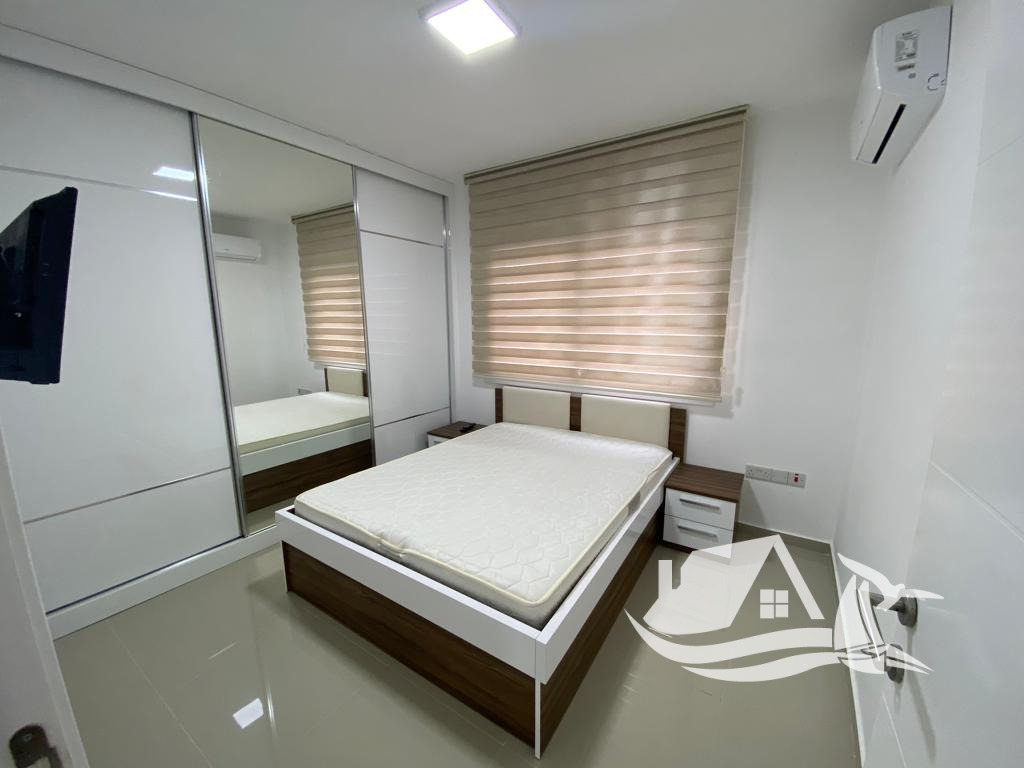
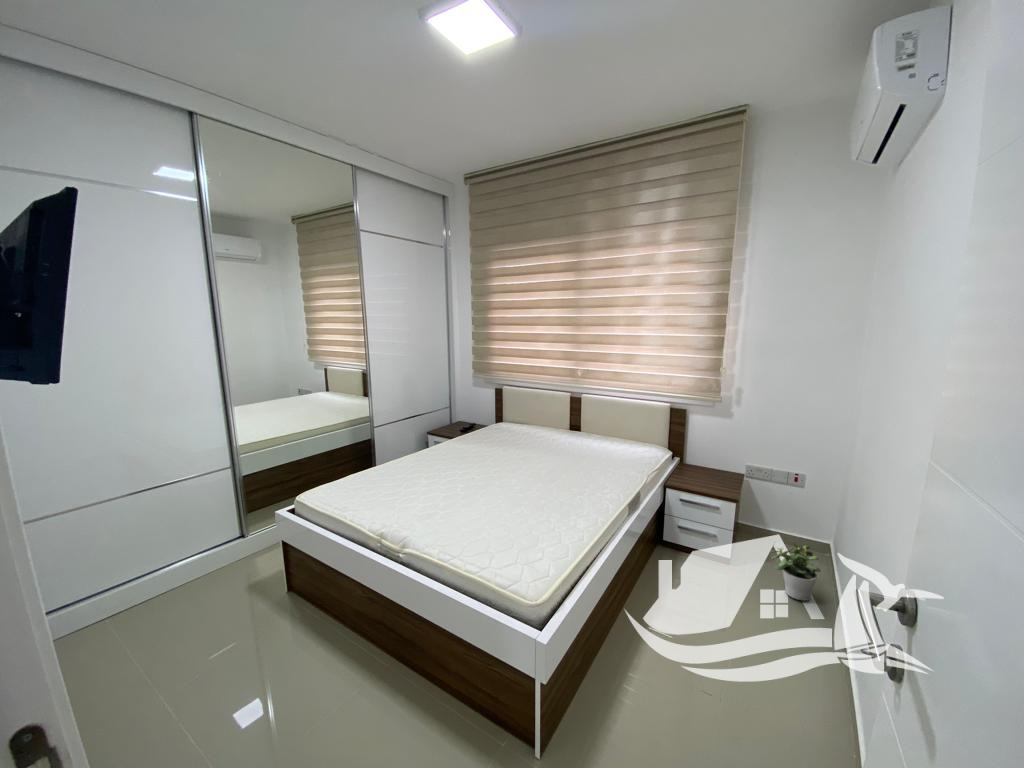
+ potted plant [769,542,822,602]
